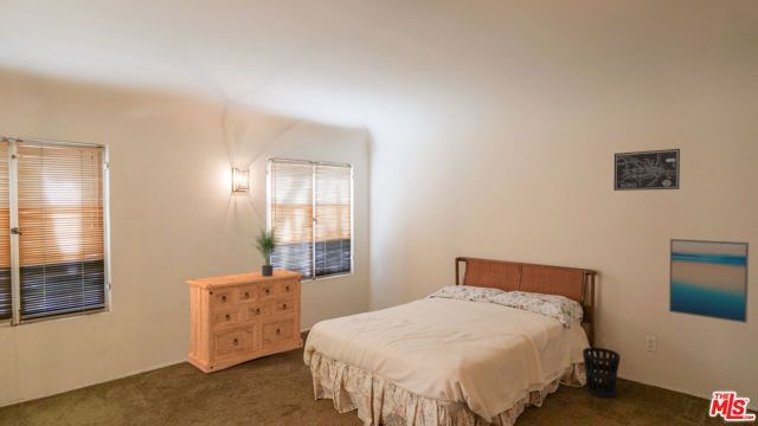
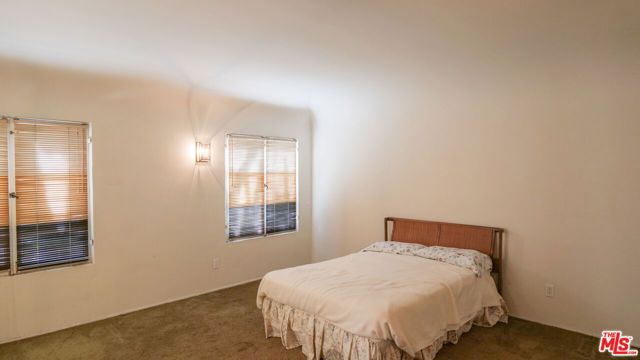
- dresser [185,267,304,374]
- wastebasket [582,347,621,399]
- potted plant [248,225,283,277]
- wall art [668,238,750,324]
- wall art [612,148,681,192]
